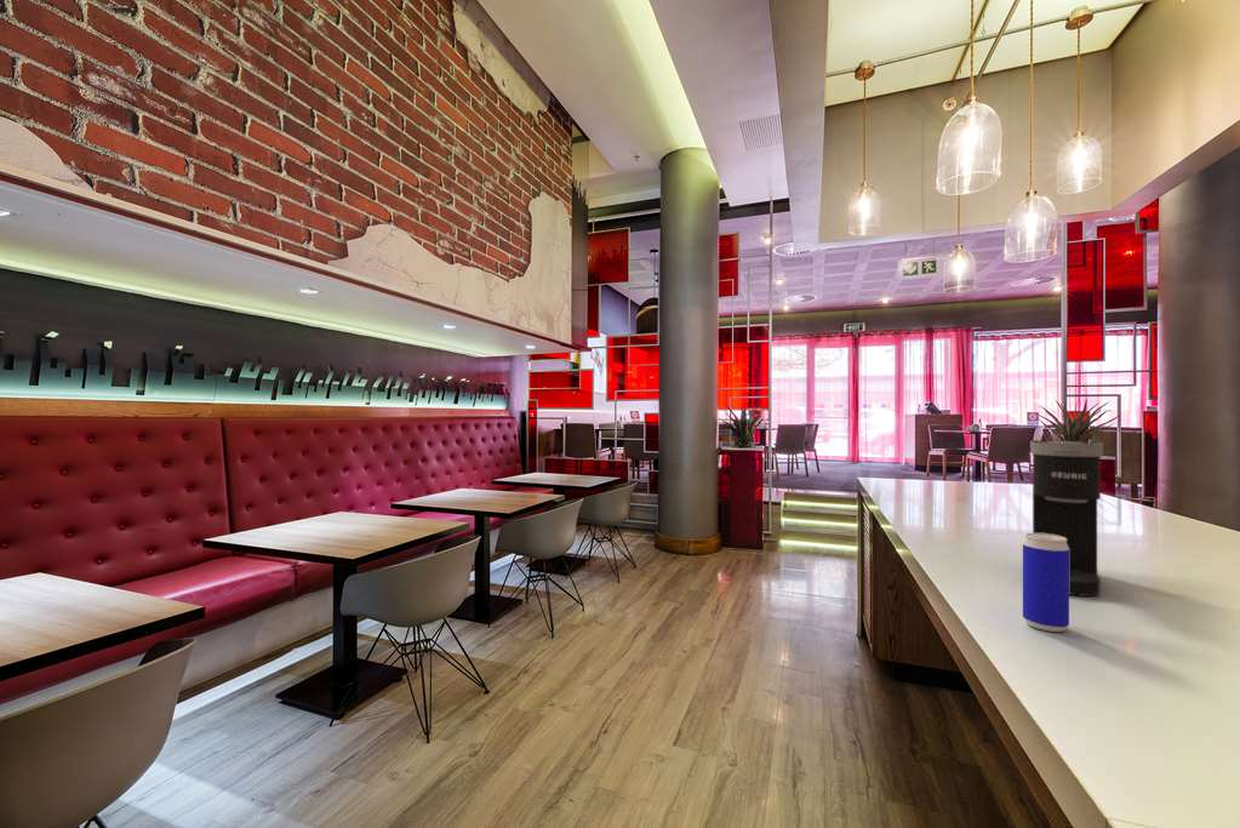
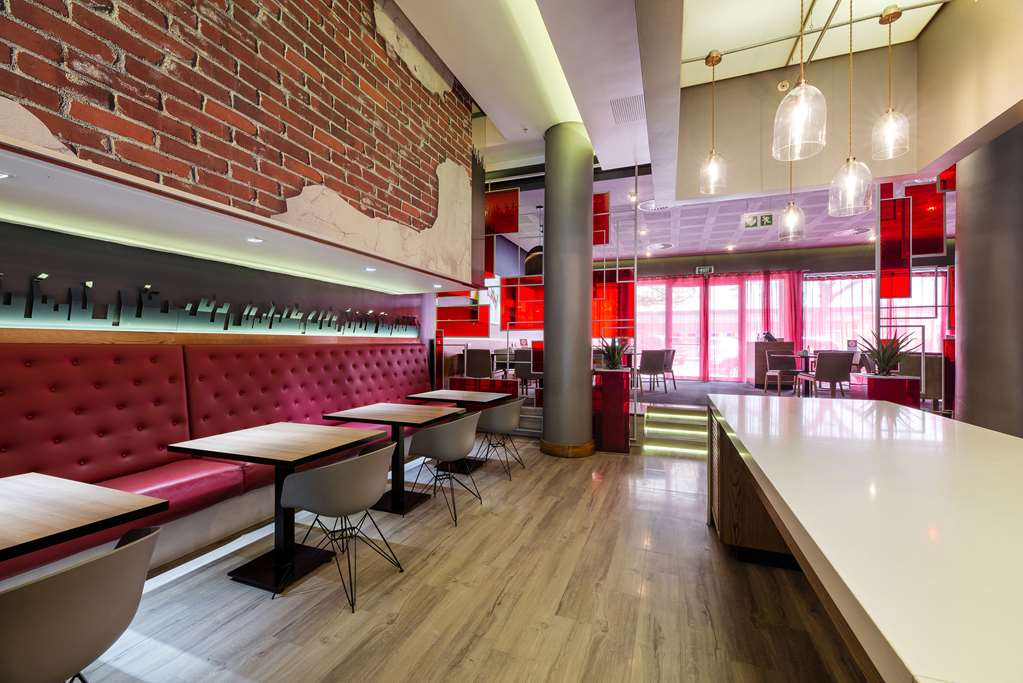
- beverage can [1022,532,1070,633]
- coffee maker [1029,440,1104,598]
